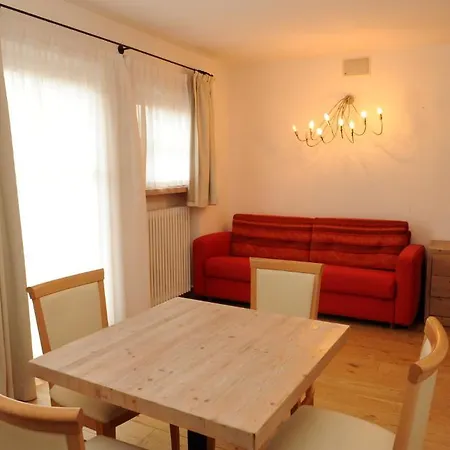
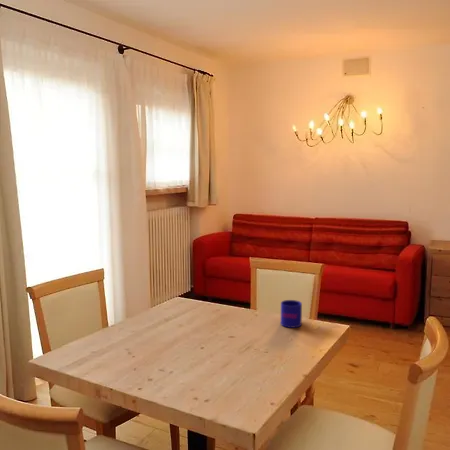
+ mug [280,299,303,329]
